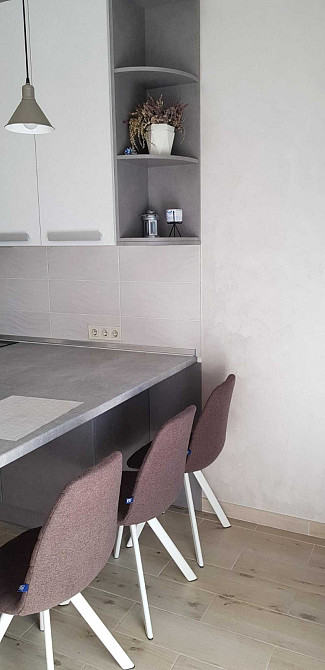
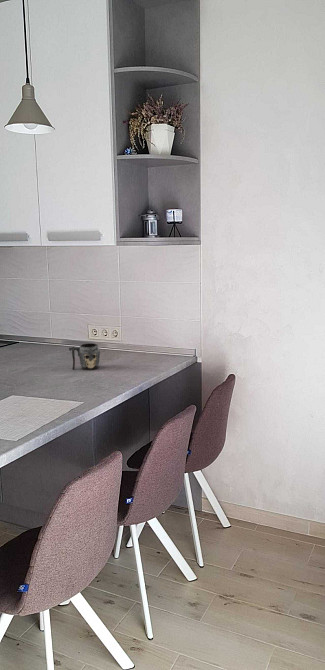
+ mug [68,342,101,371]
